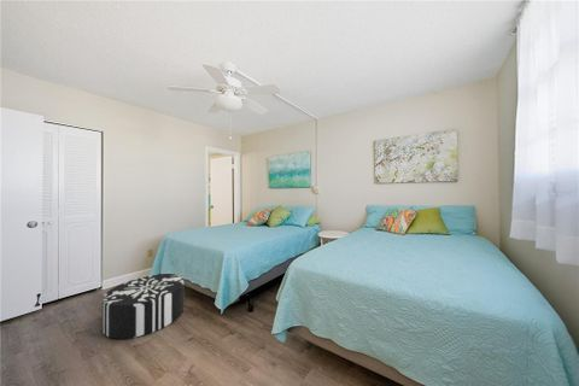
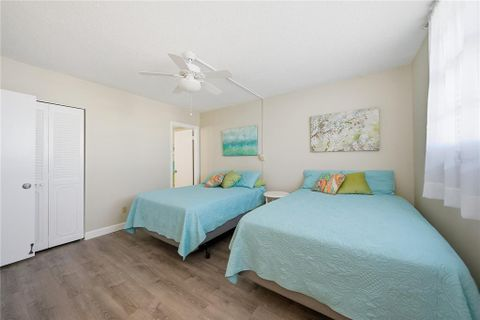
- pouf [100,274,186,340]
